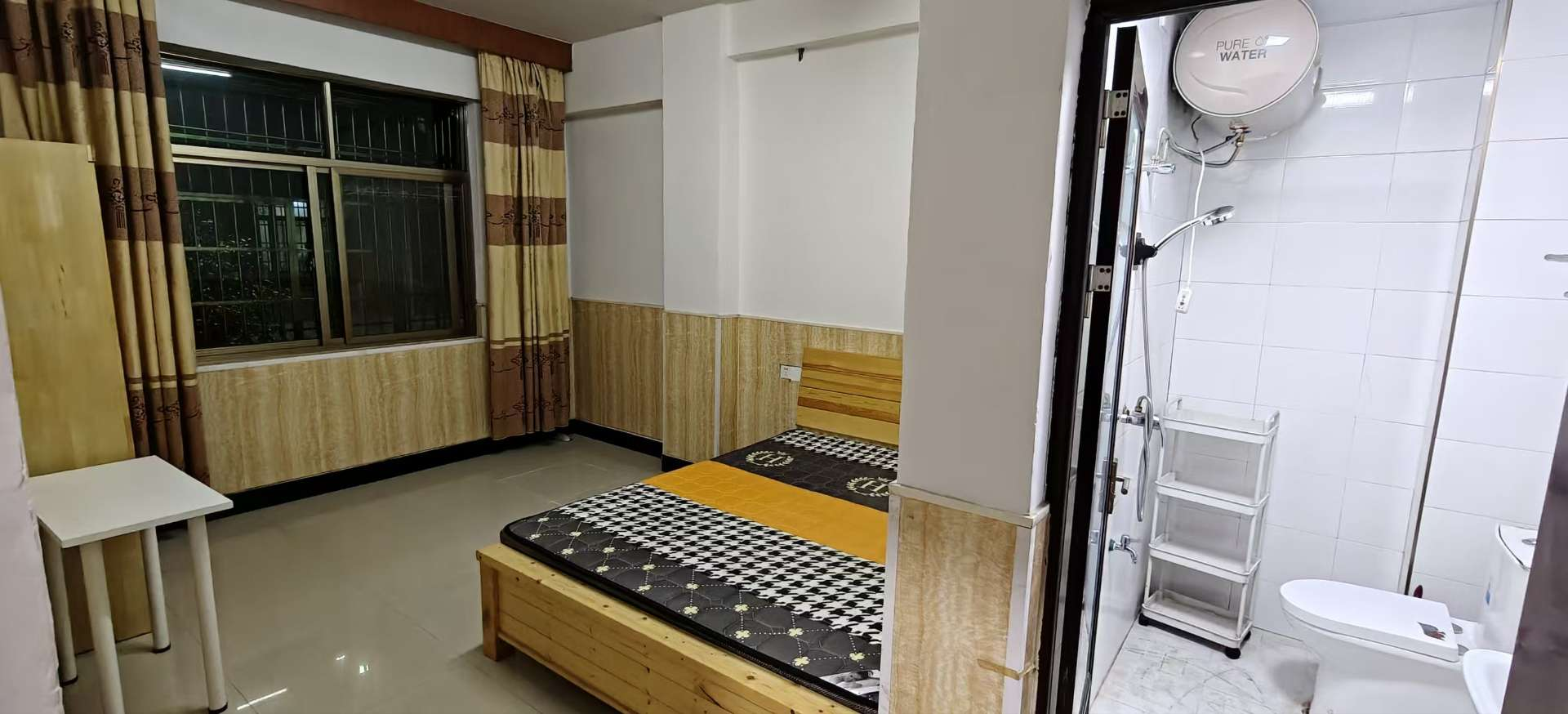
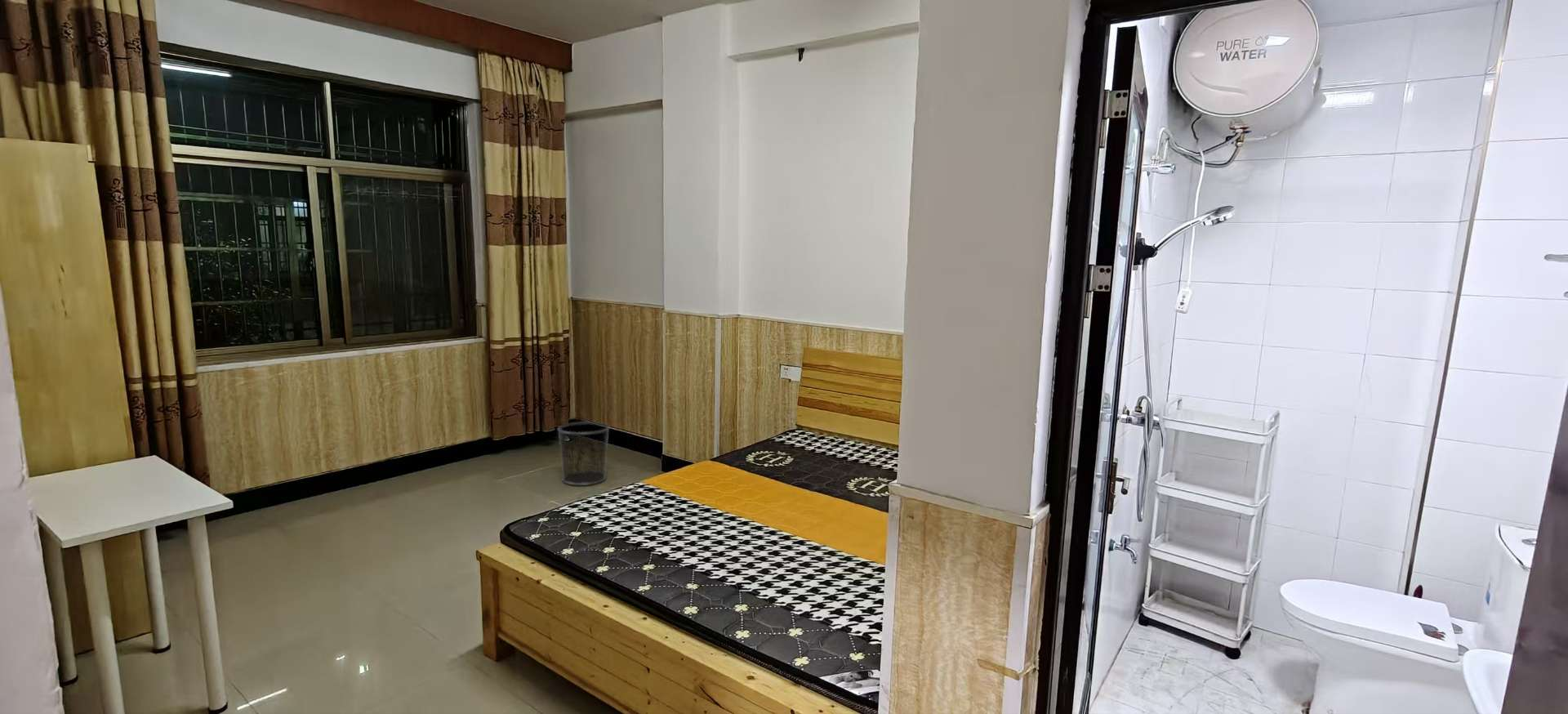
+ waste bin [557,421,611,486]
